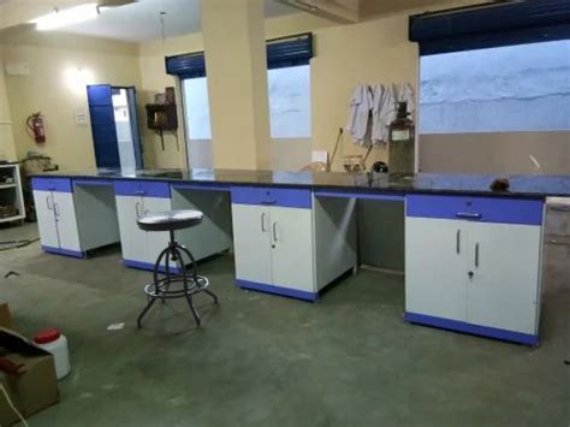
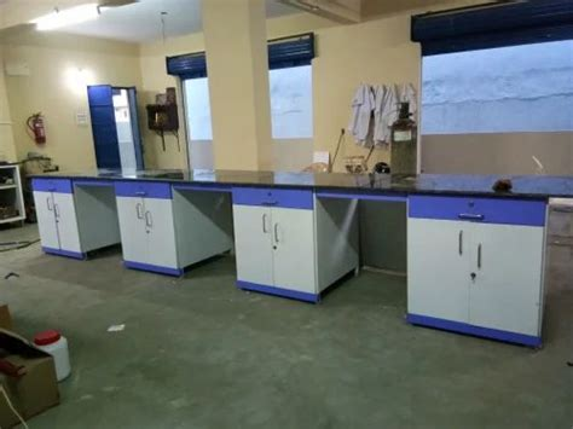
- stool [135,209,219,327]
